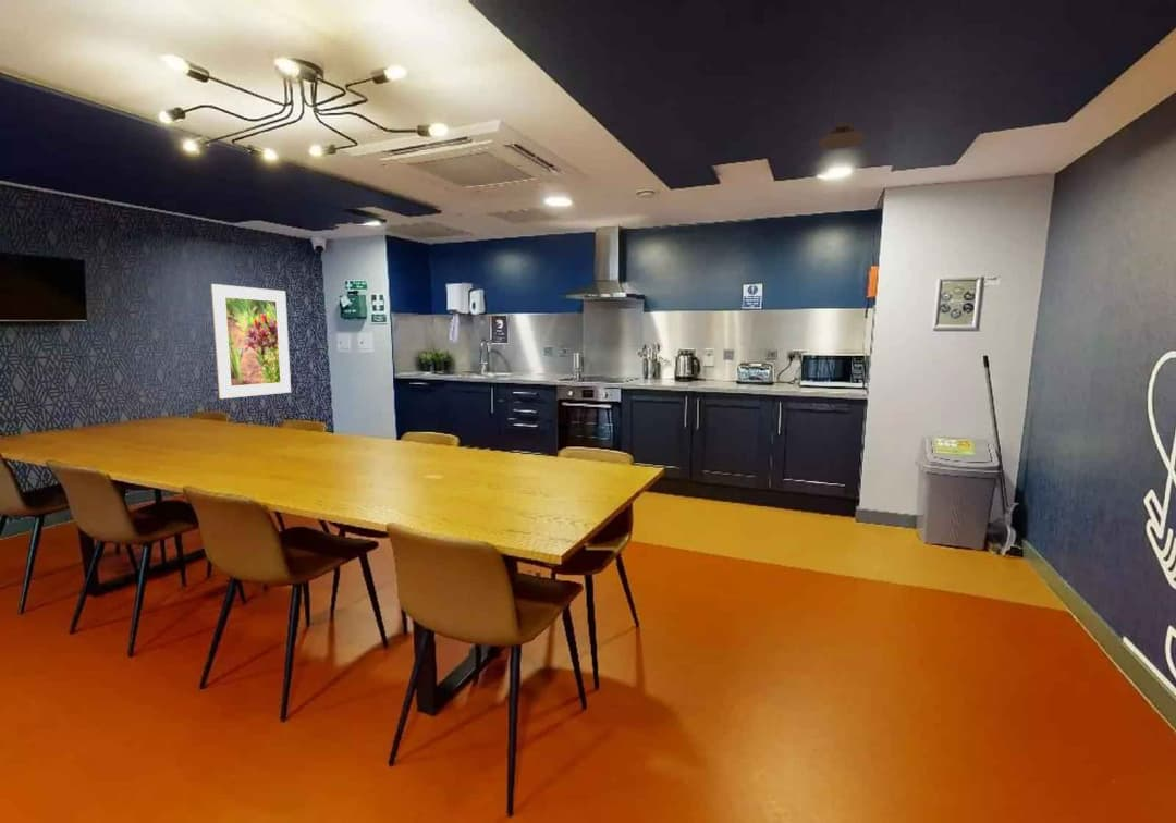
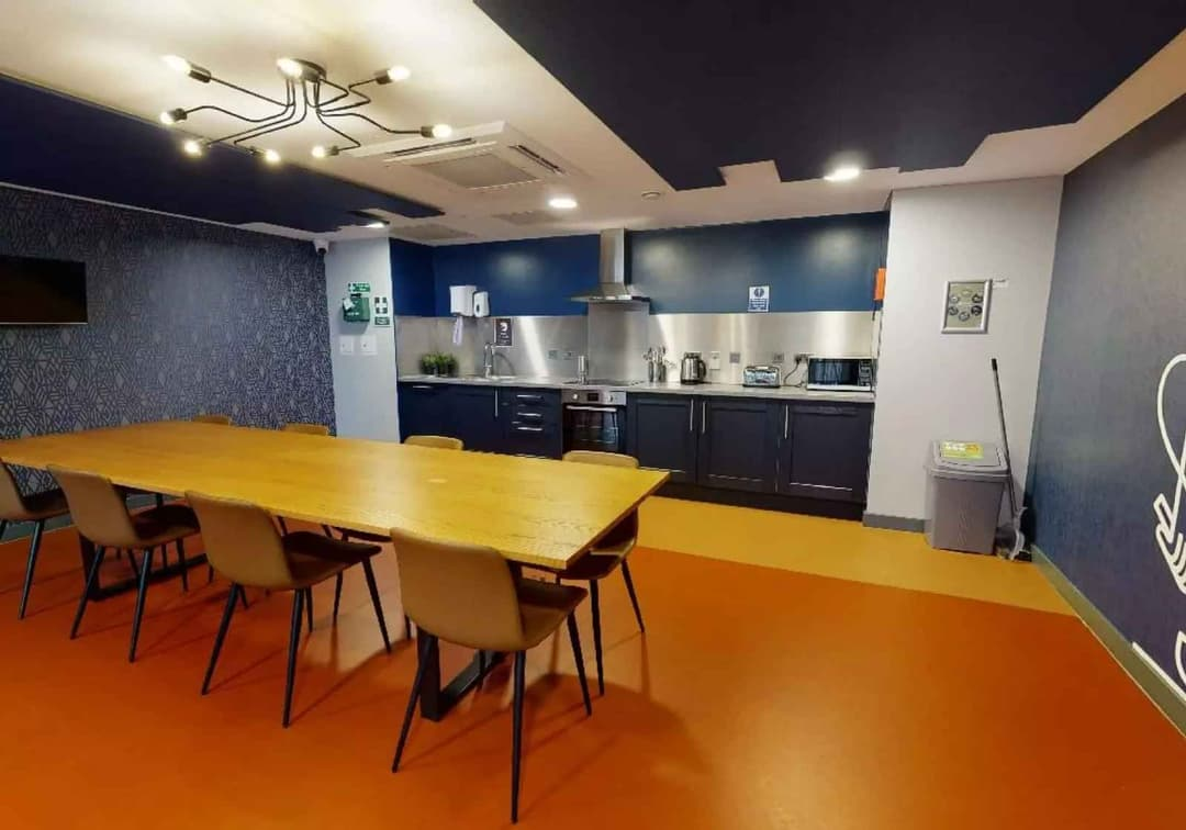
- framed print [210,283,292,400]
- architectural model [818,122,867,150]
